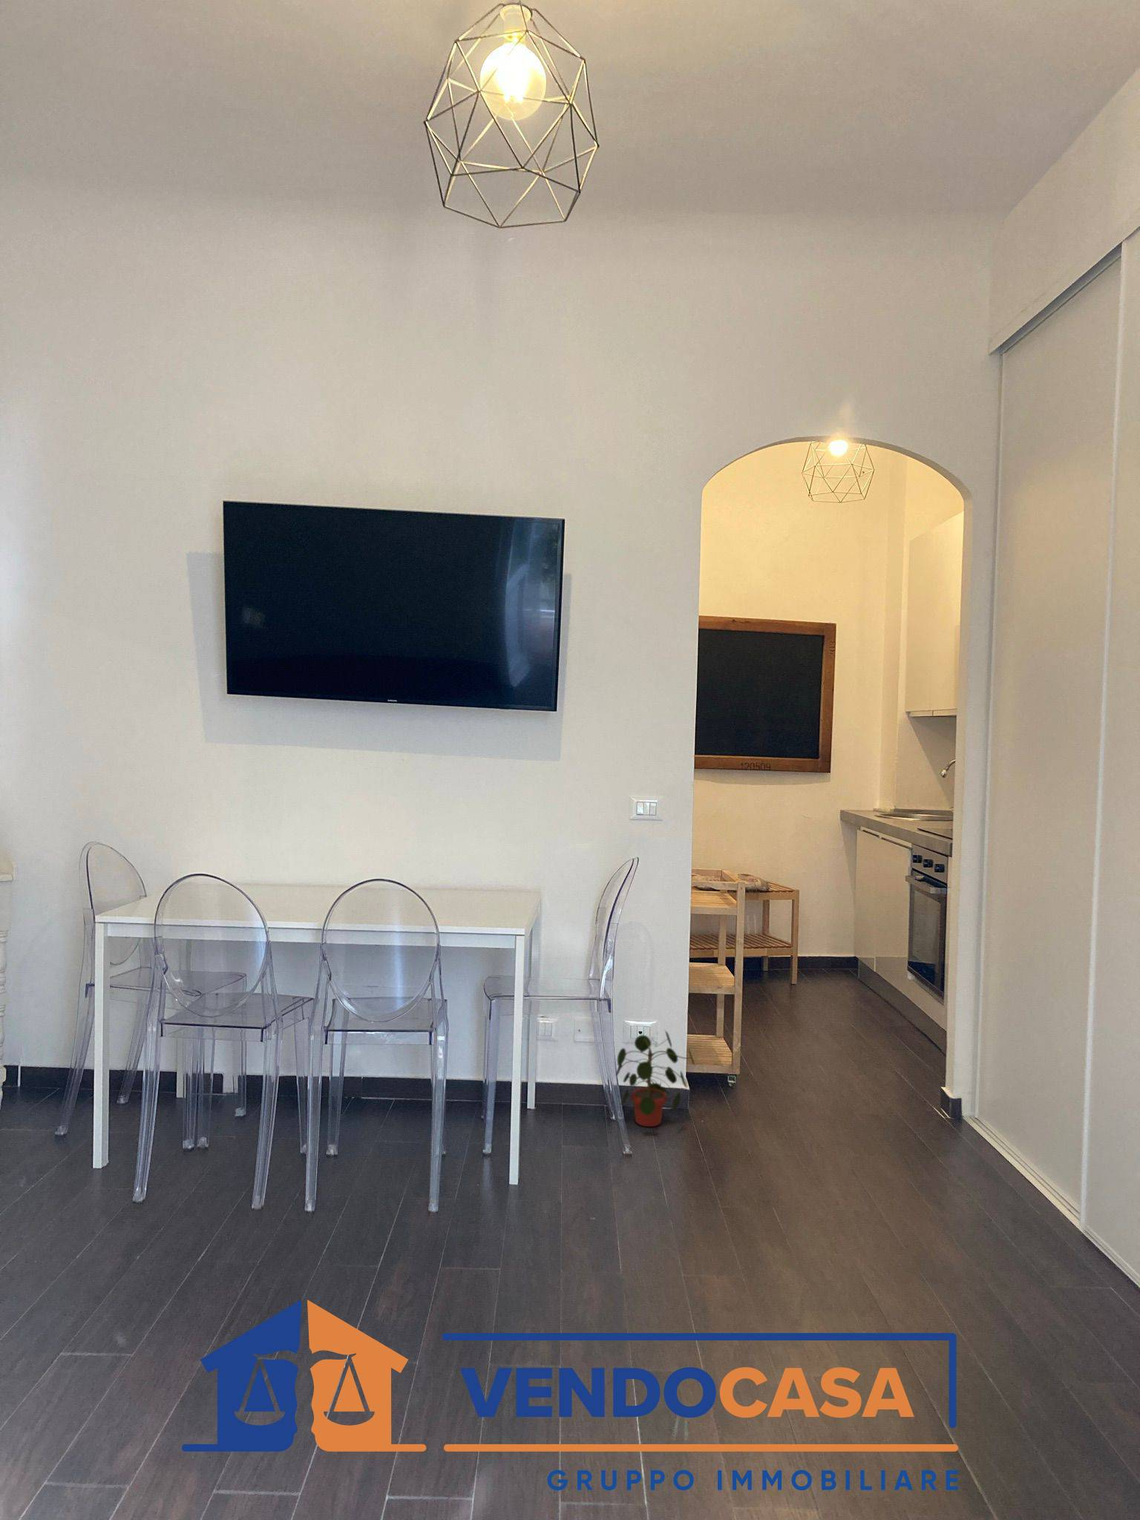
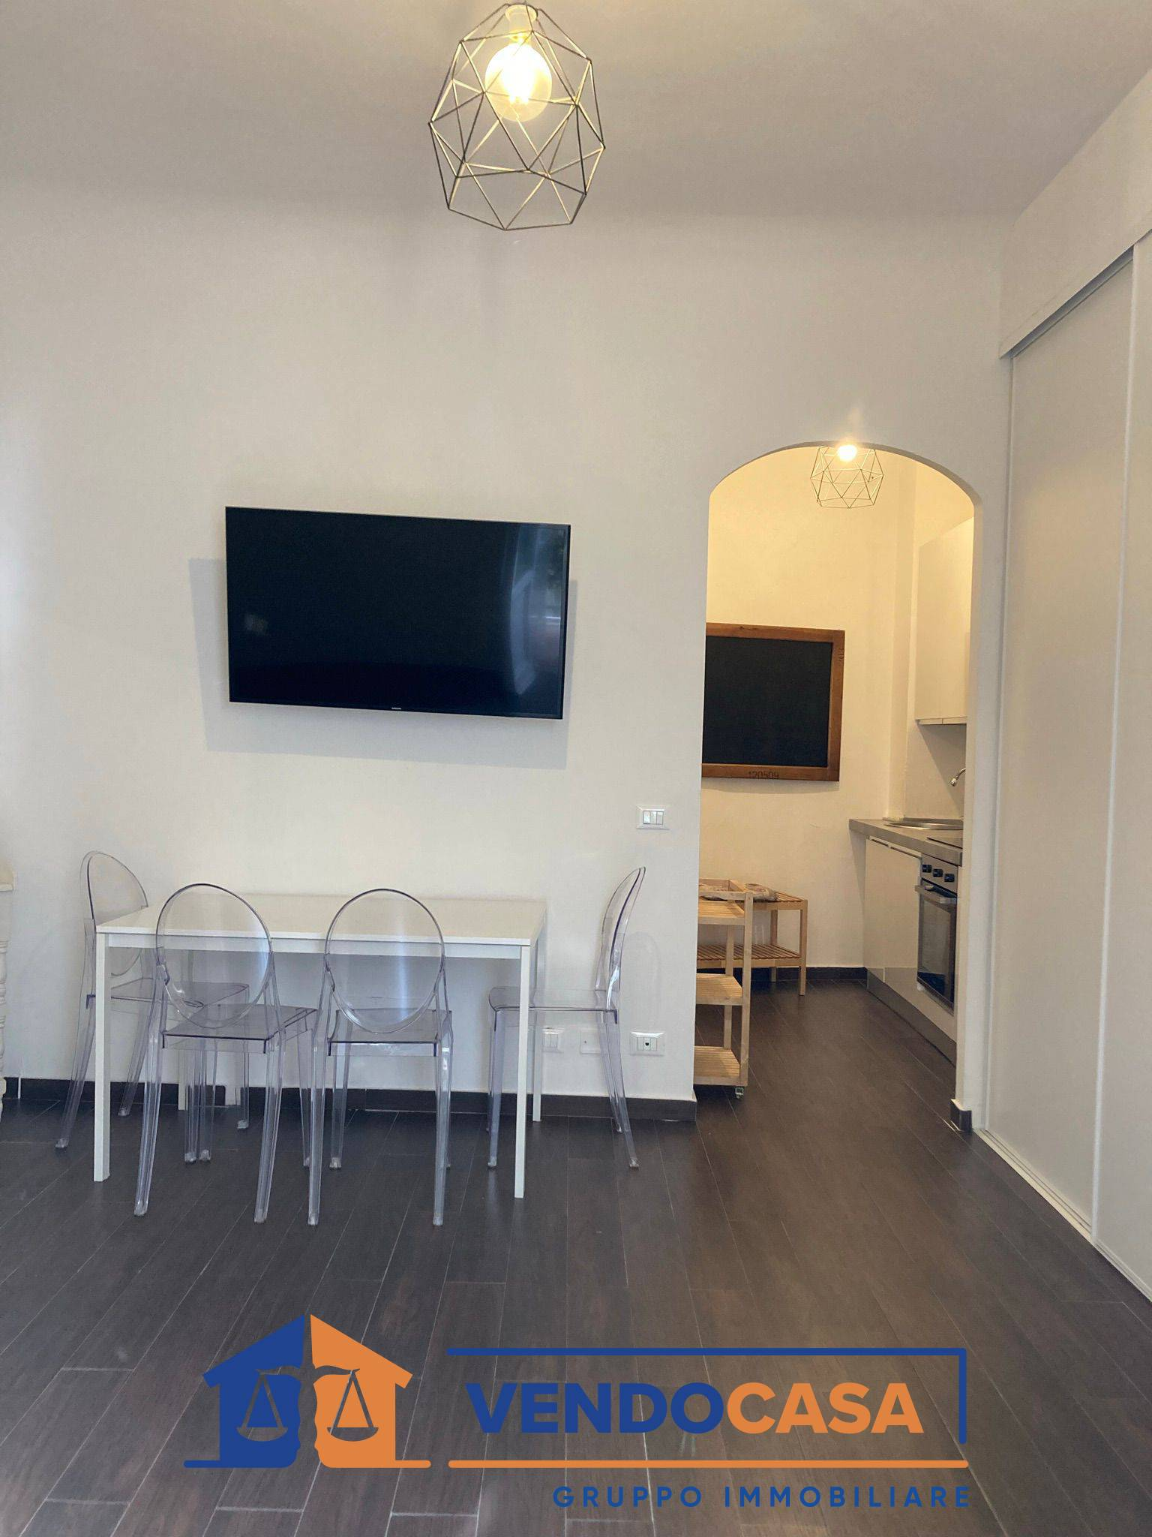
- potted plant [616,1030,696,1127]
